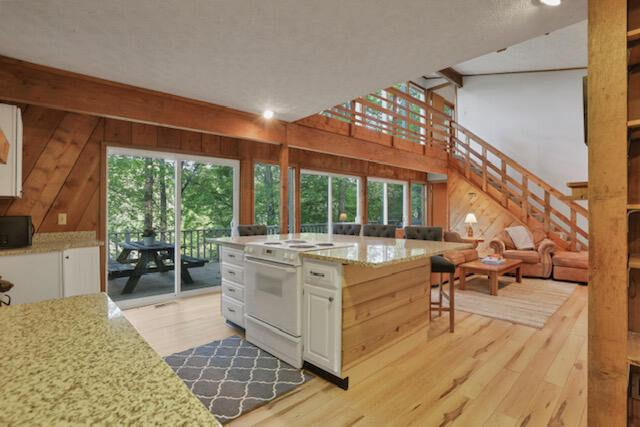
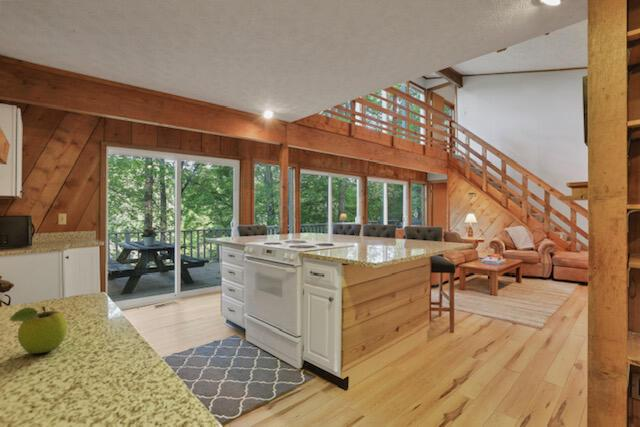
+ fruit [9,305,68,355]
